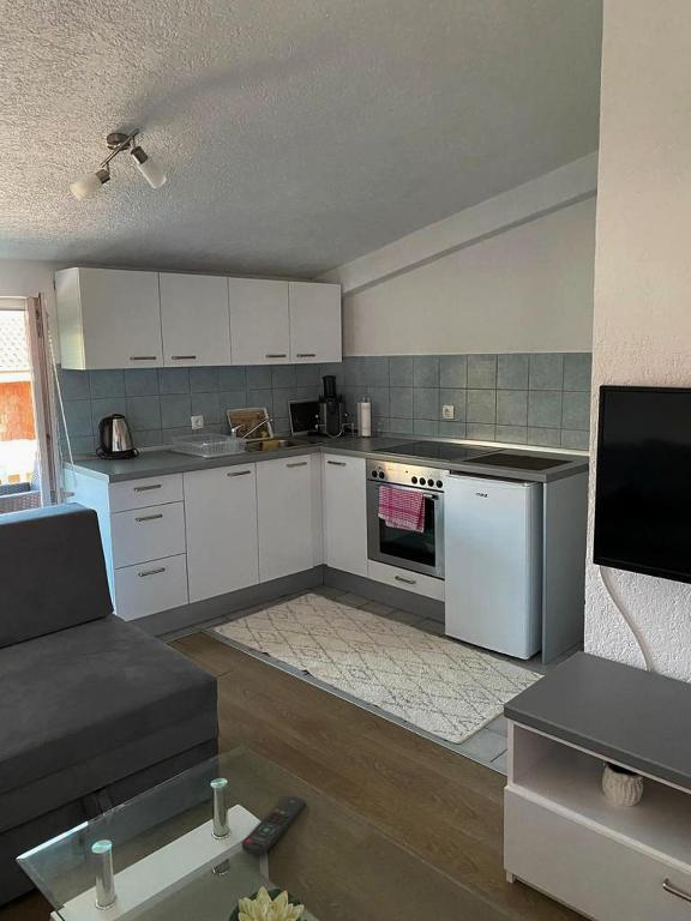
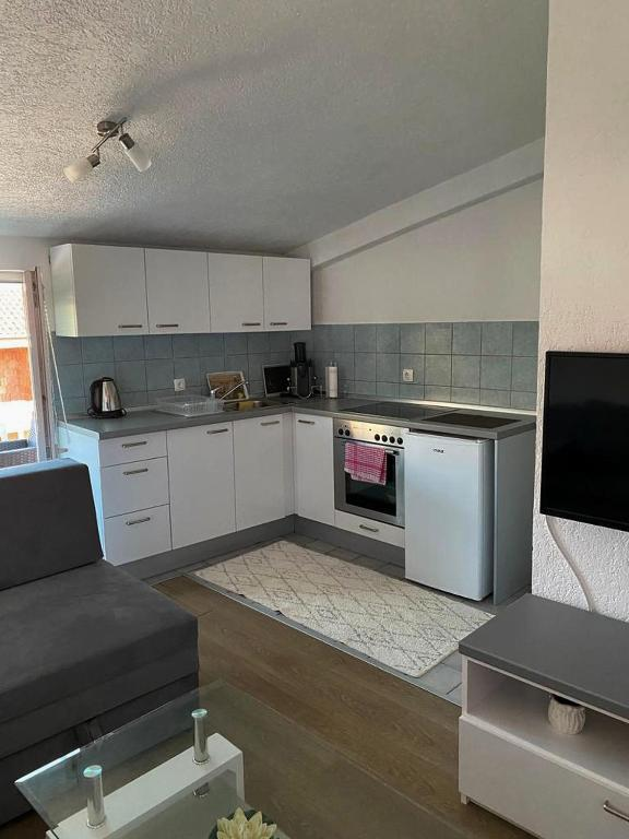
- remote control [241,795,307,856]
